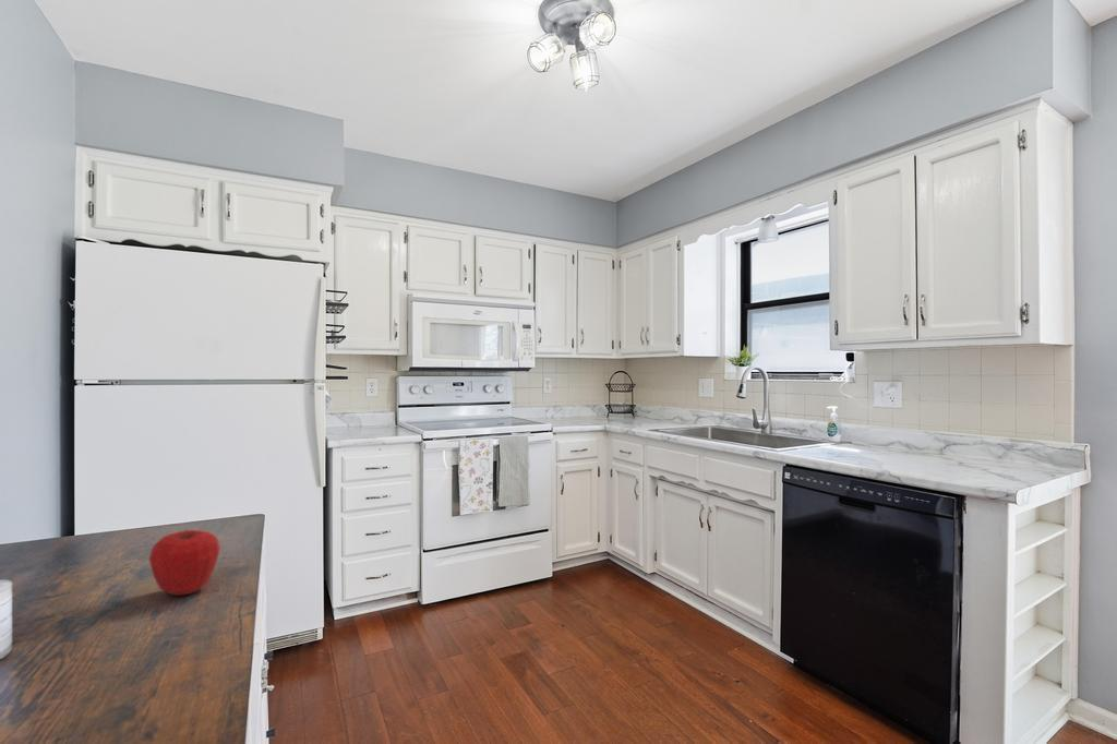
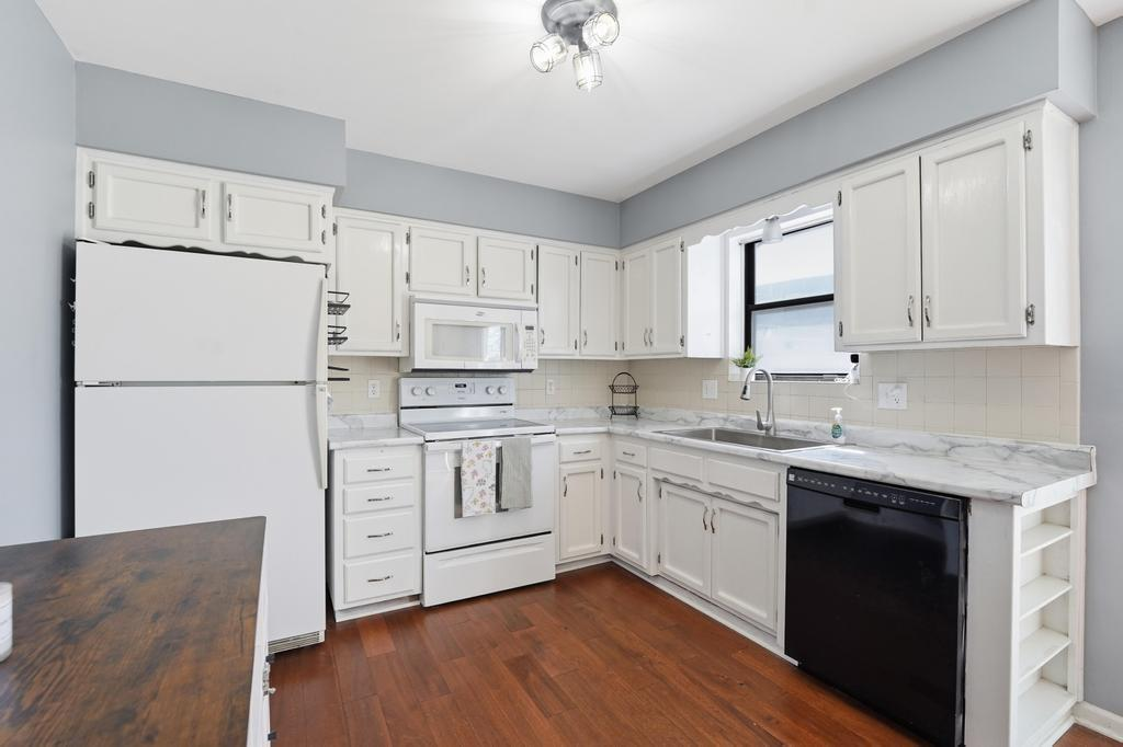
- apple [148,529,221,597]
